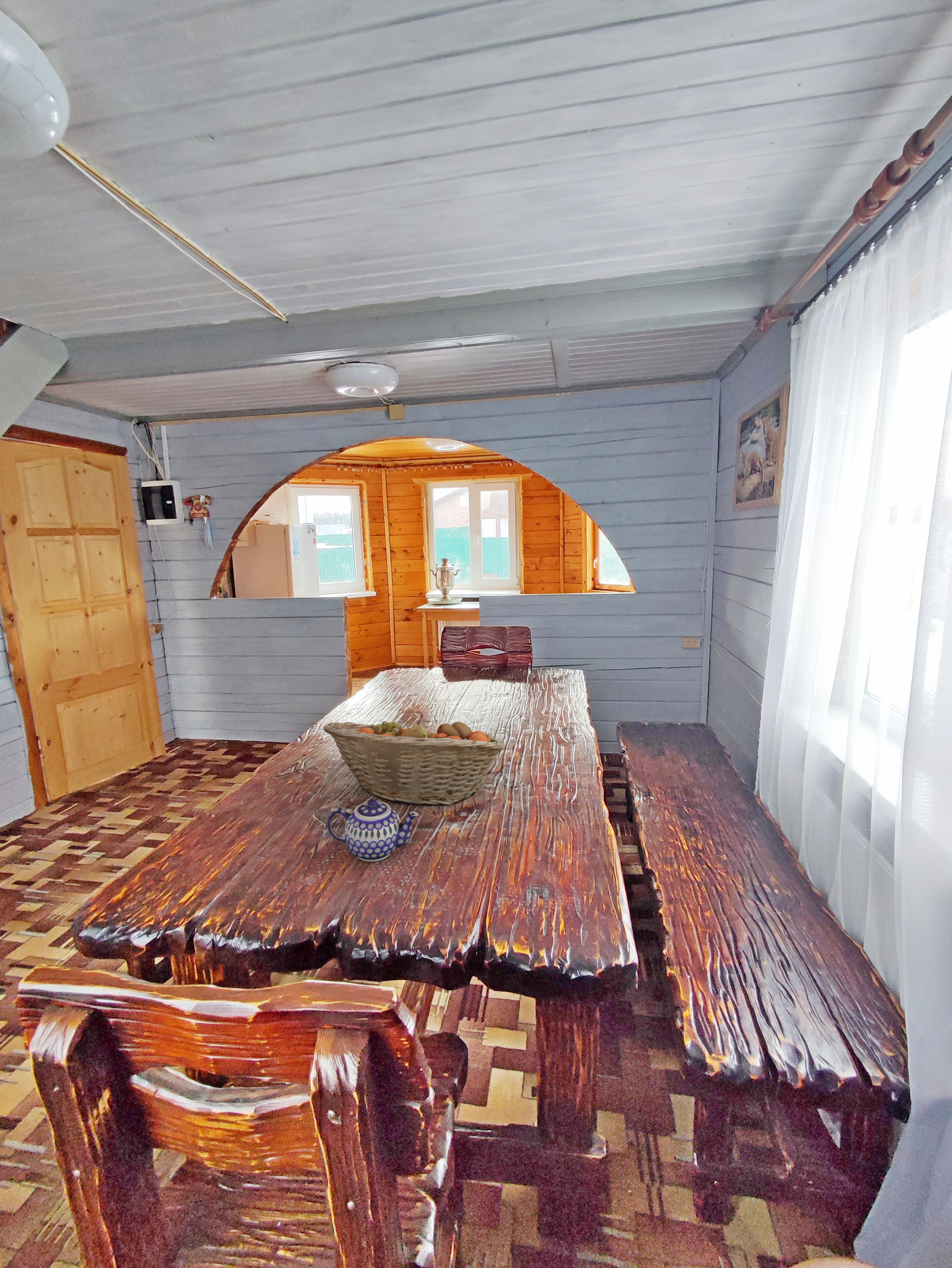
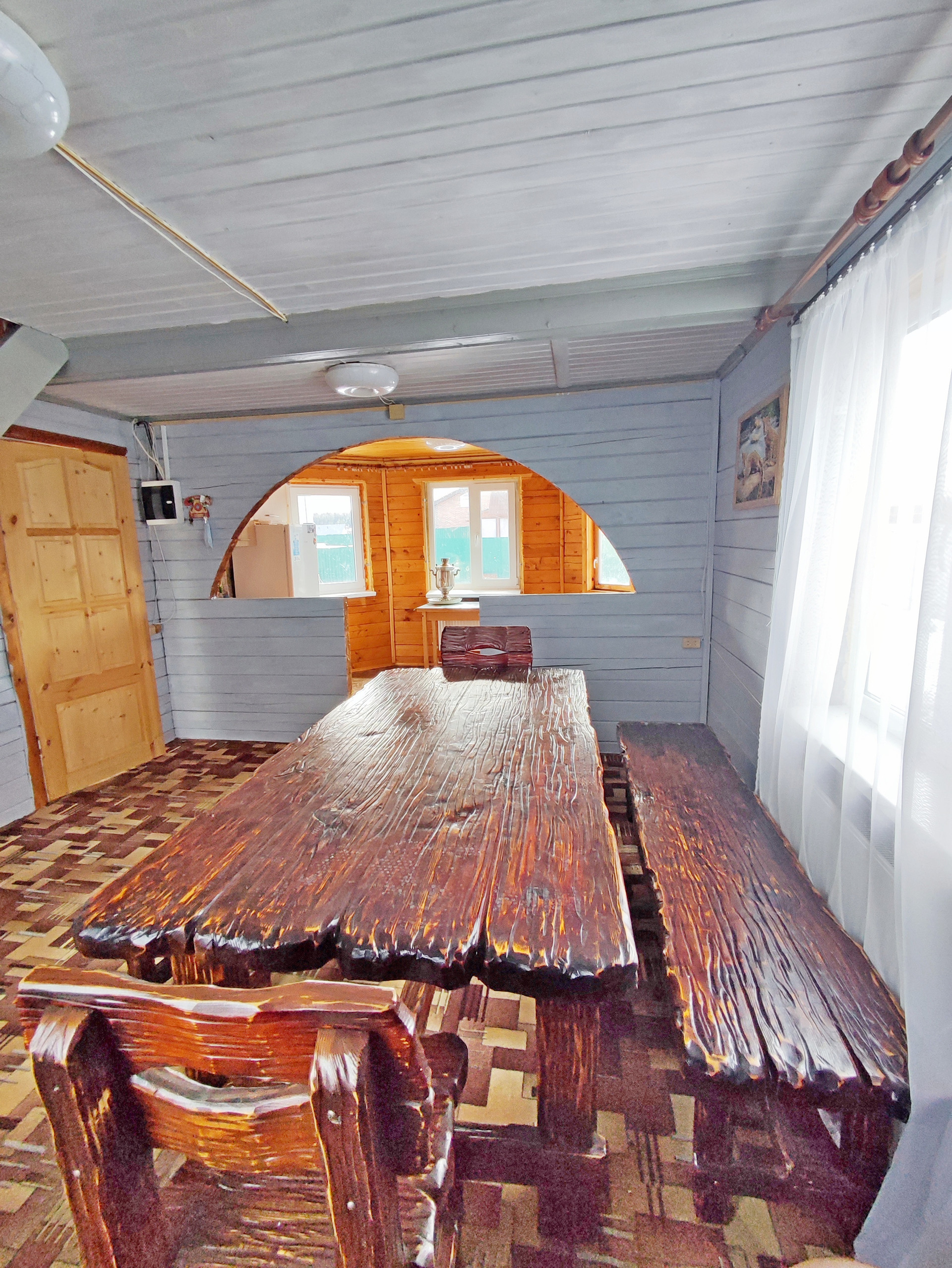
- teapot [327,799,420,862]
- fruit basket [323,713,506,806]
